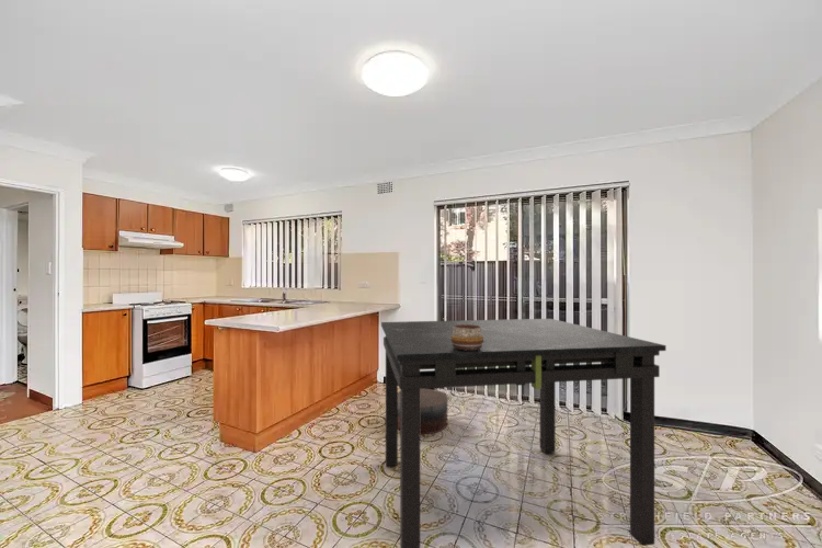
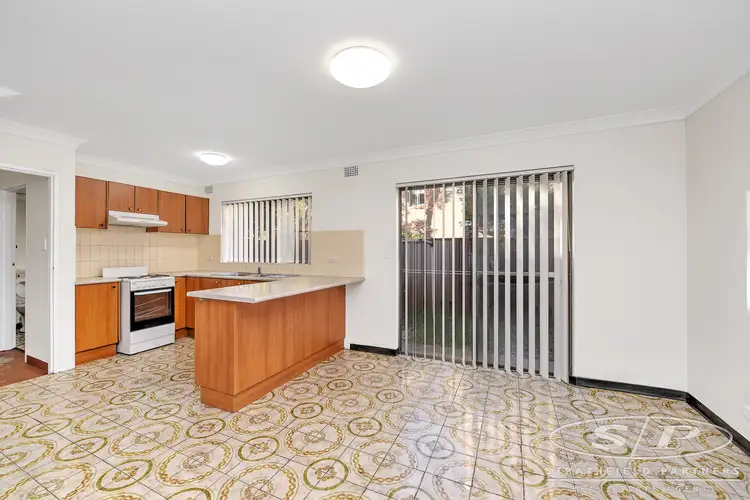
- dining table [380,318,667,548]
- stool [398,388,448,435]
- decorative bowl [450,324,483,351]
